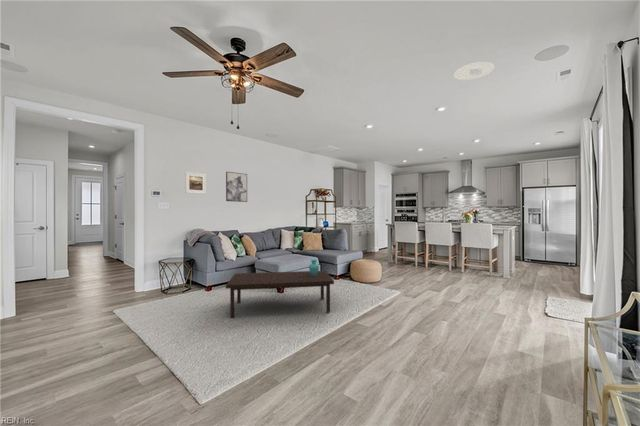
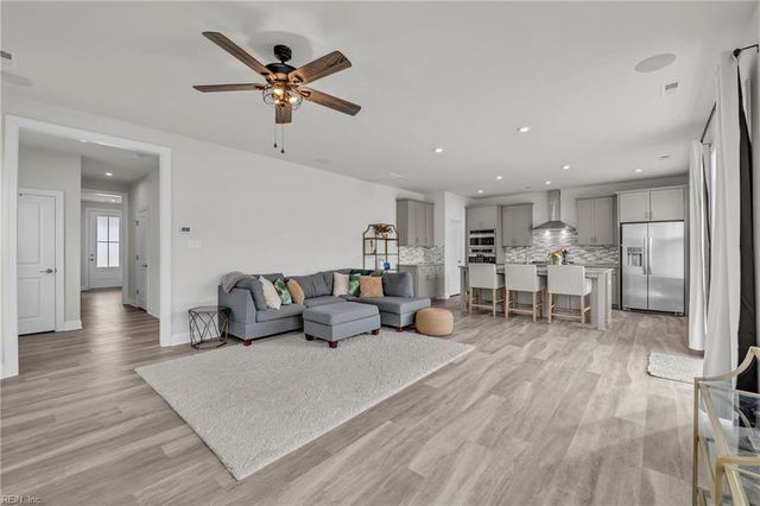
- coffee table [225,258,335,318]
- recessed light [453,61,495,81]
- wall art [225,171,248,203]
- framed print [184,171,207,195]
